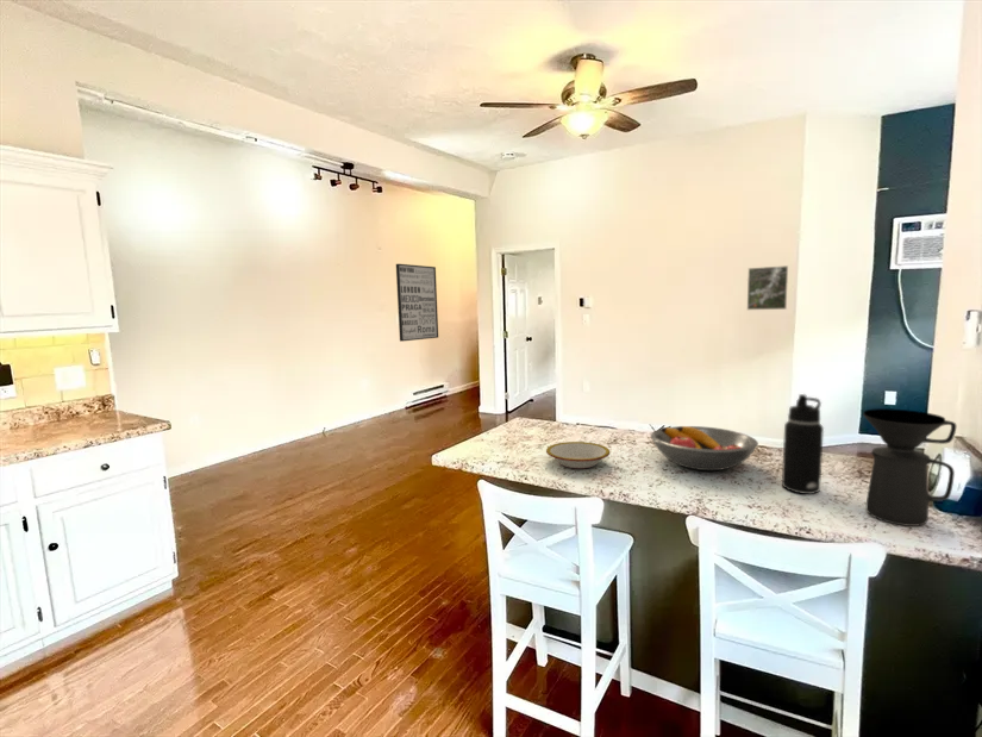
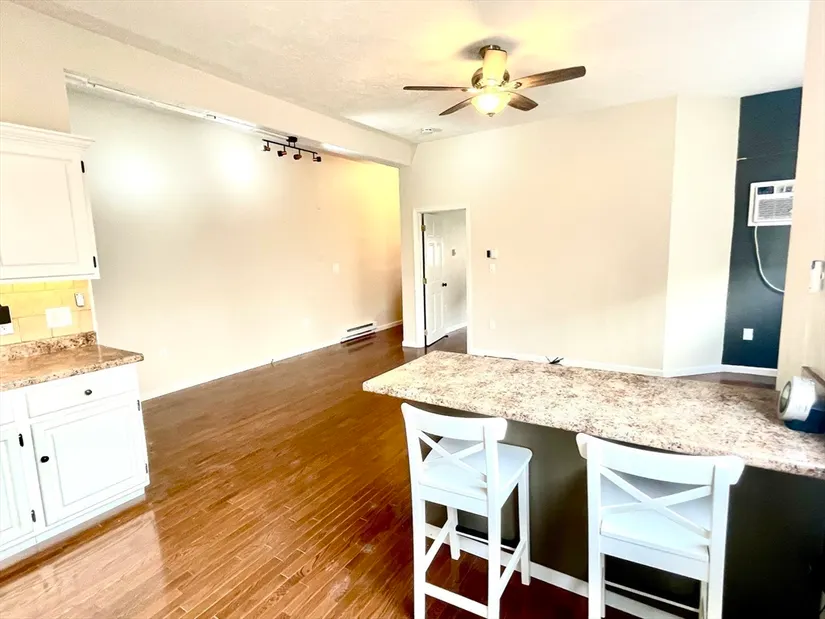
- water bottle [781,393,825,495]
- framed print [746,264,789,311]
- bowl [545,441,611,470]
- fruit bowl [650,425,759,471]
- coffee maker [862,407,957,527]
- wall art [395,263,439,343]
